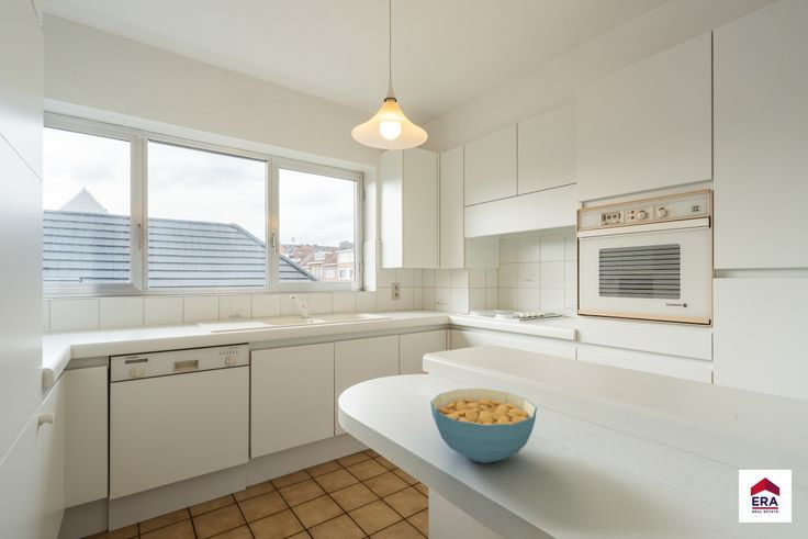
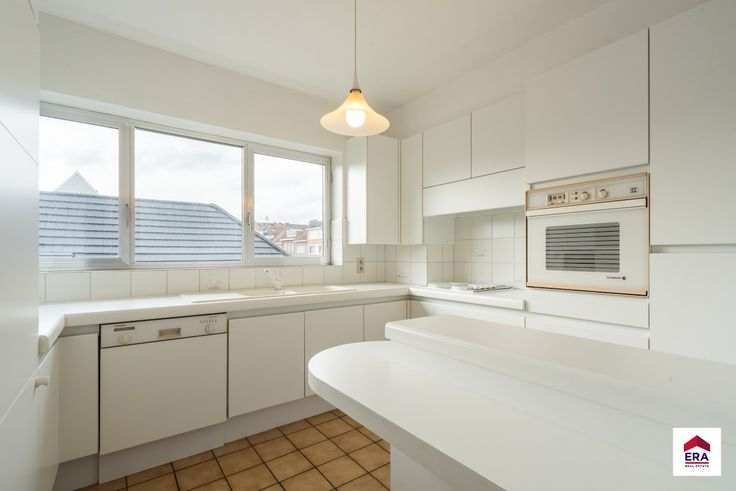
- cereal bowl [429,388,538,464]
